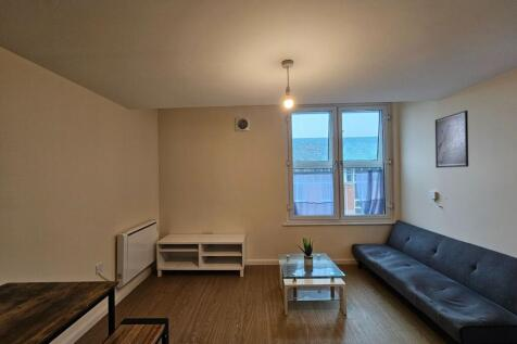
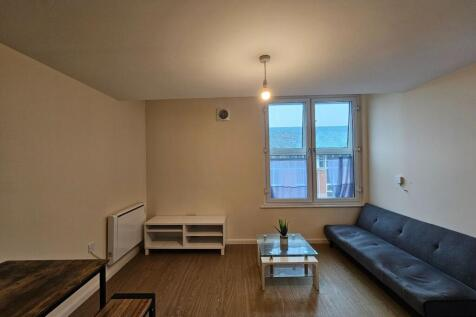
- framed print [434,110,469,169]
